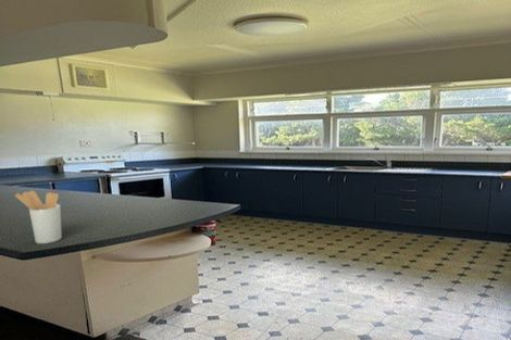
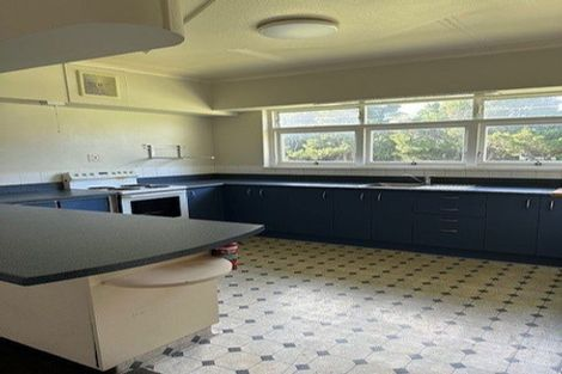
- utensil holder [14,190,63,244]
